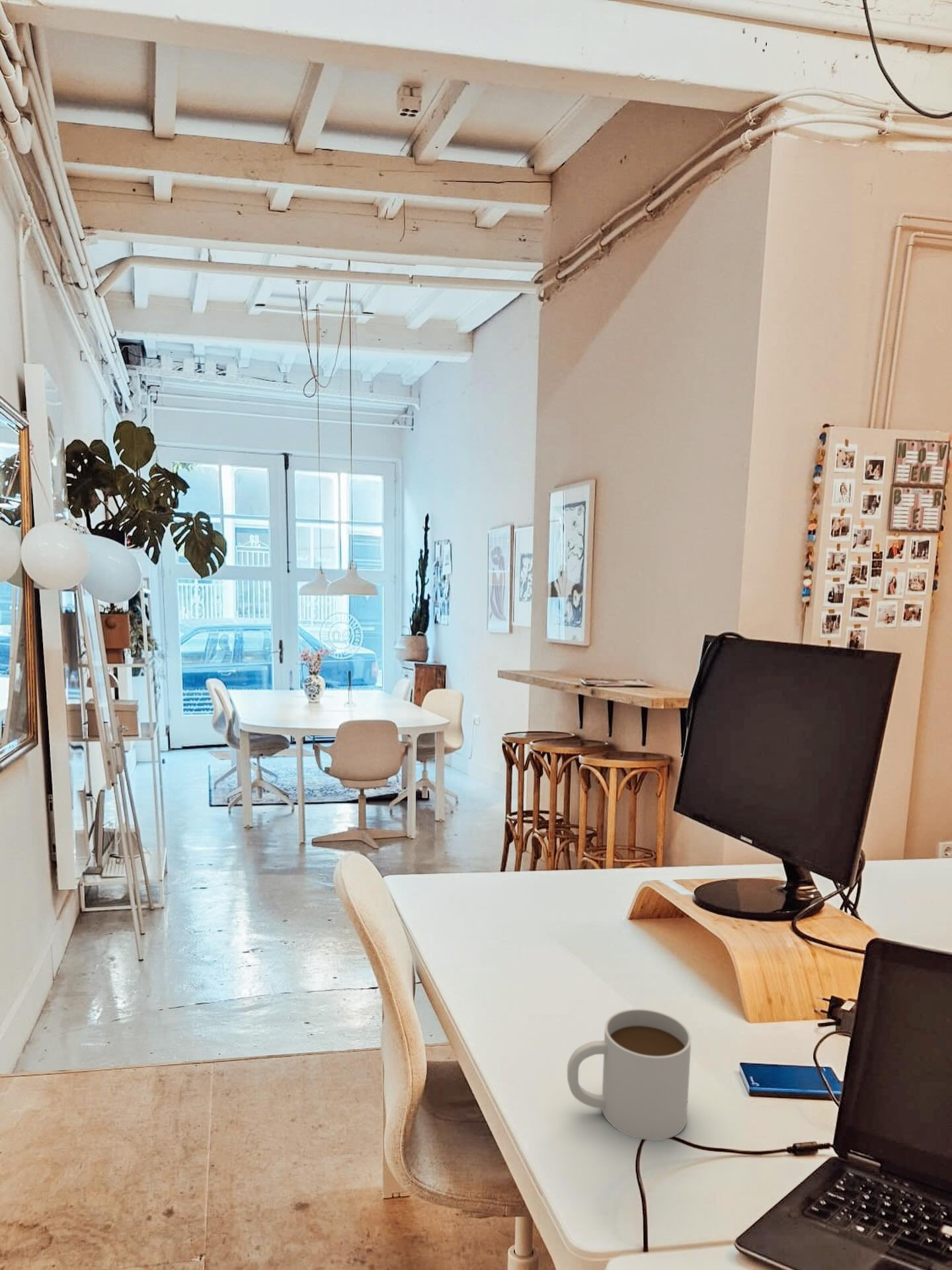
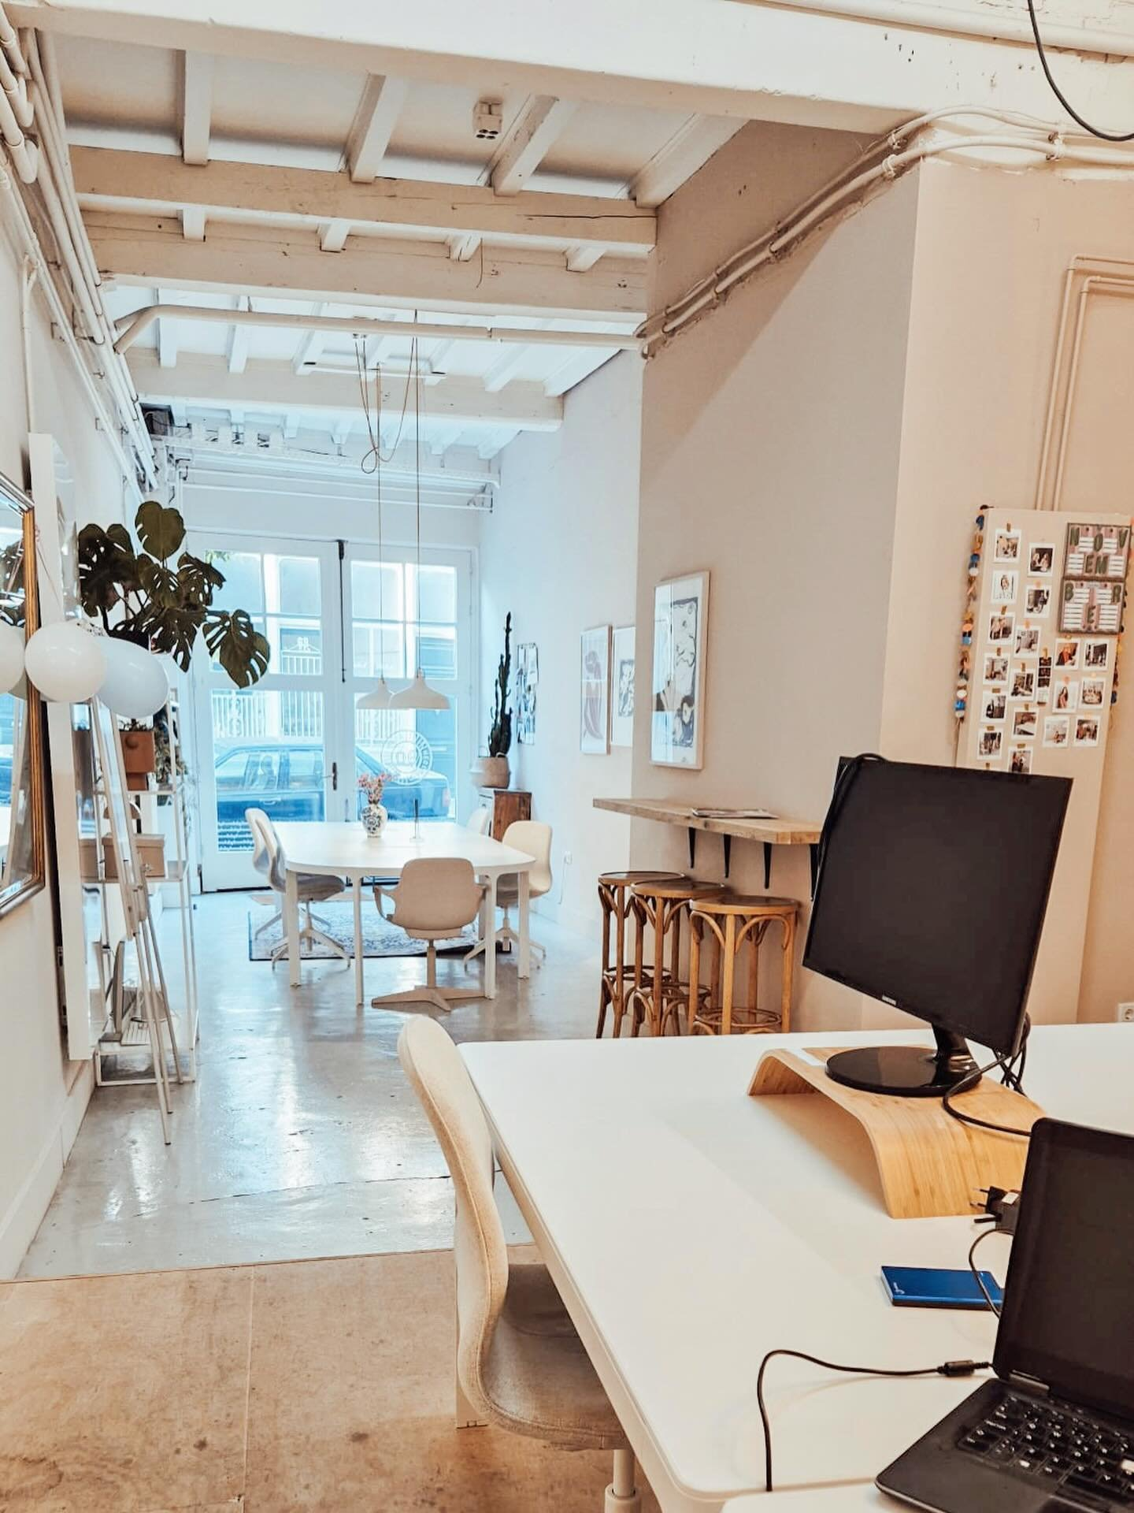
- mug [567,1008,692,1141]
